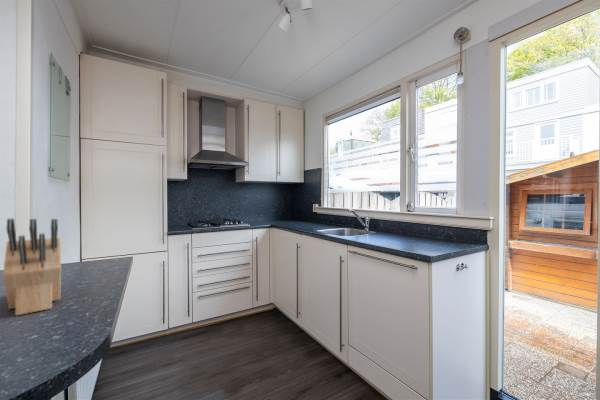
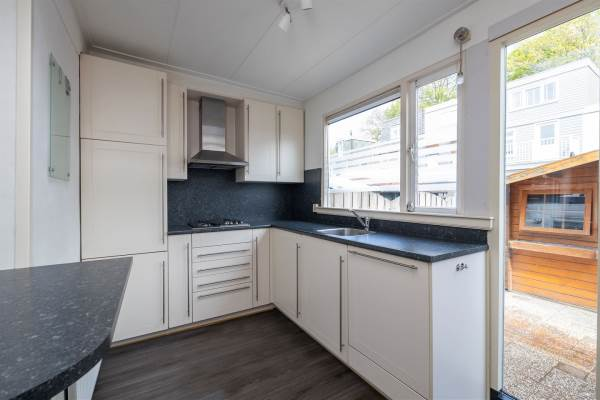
- knife block [2,218,62,317]
